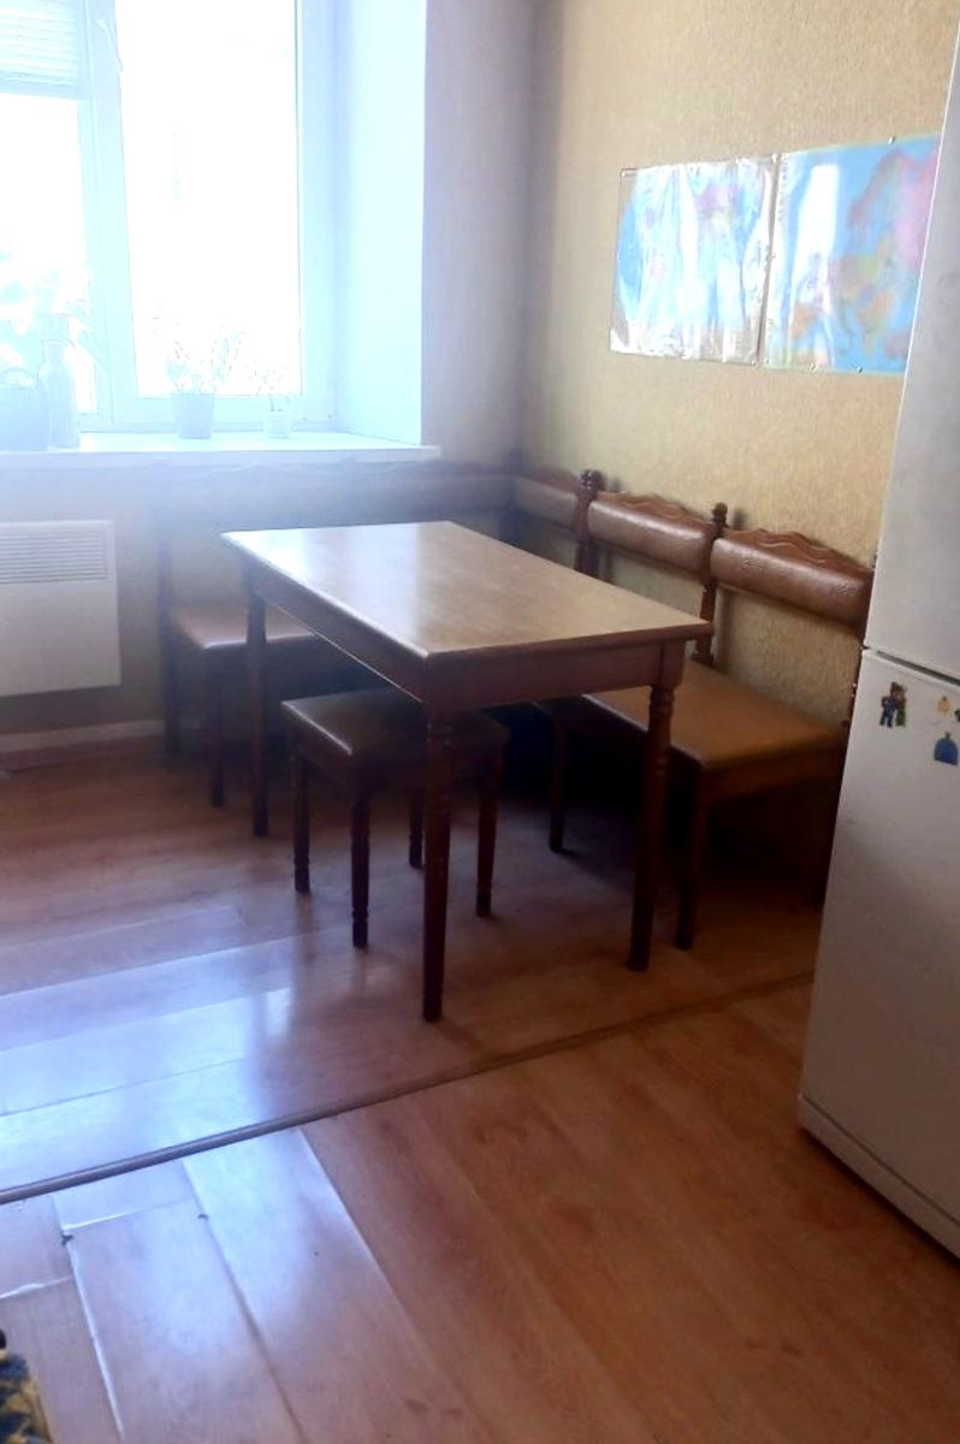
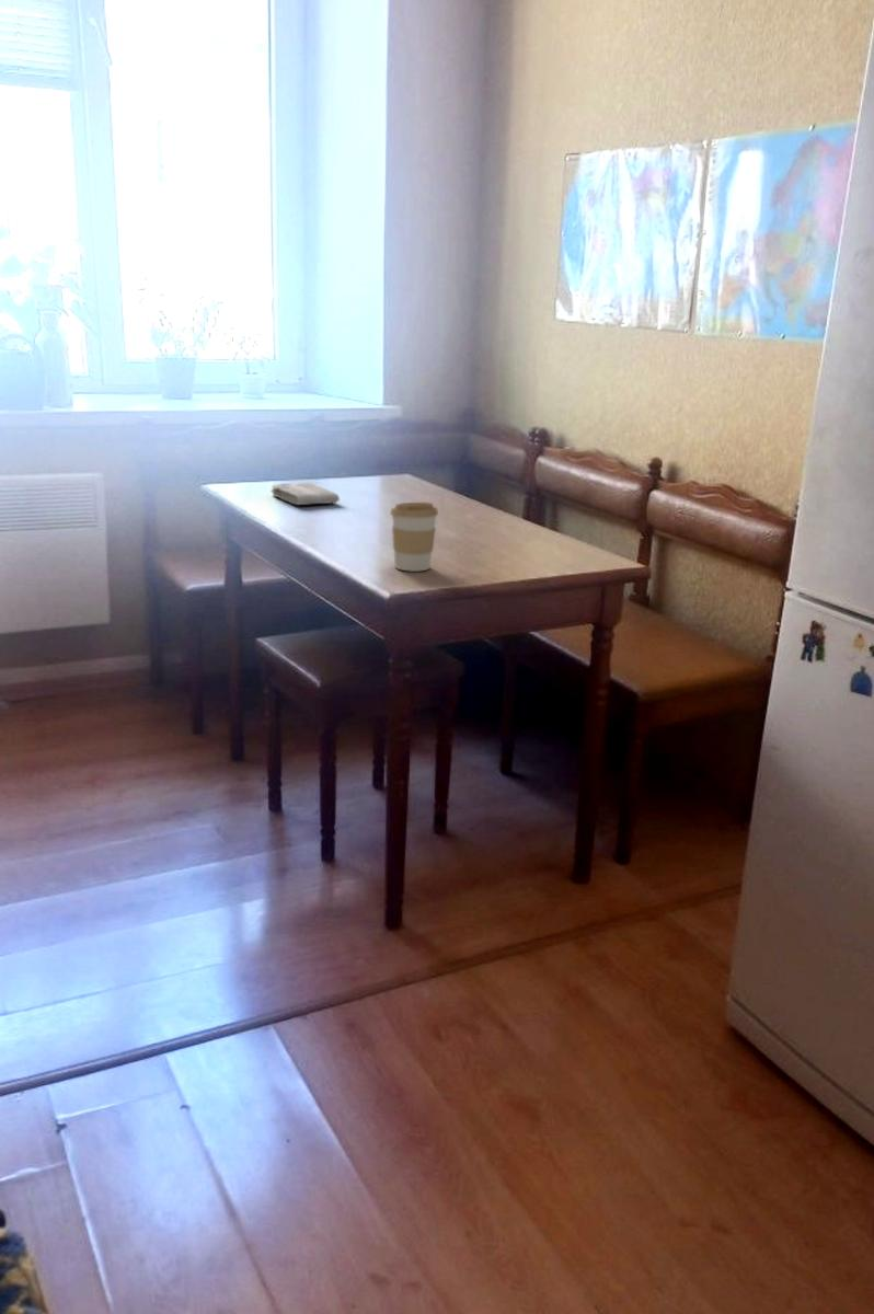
+ coffee cup [389,502,439,573]
+ washcloth [269,482,341,506]
